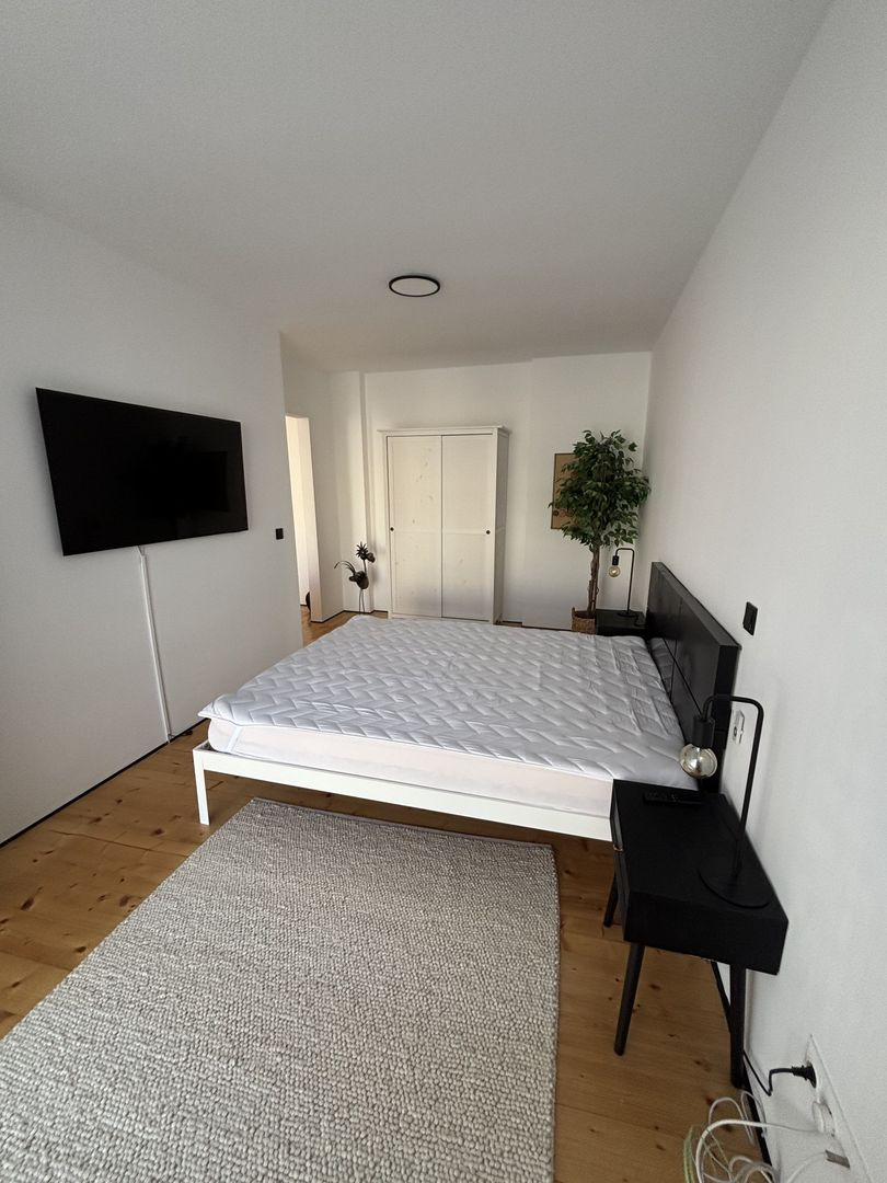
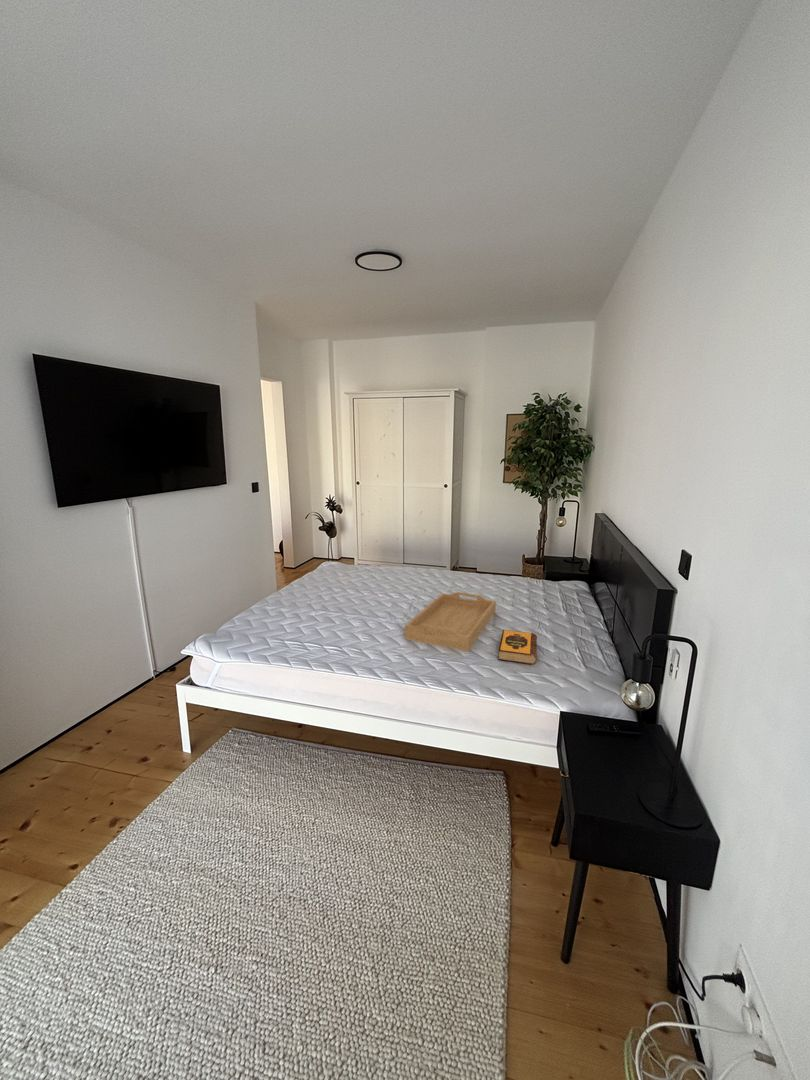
+ serving tray [404,591,497,653]
+ hardback book [497,629,538,666]
